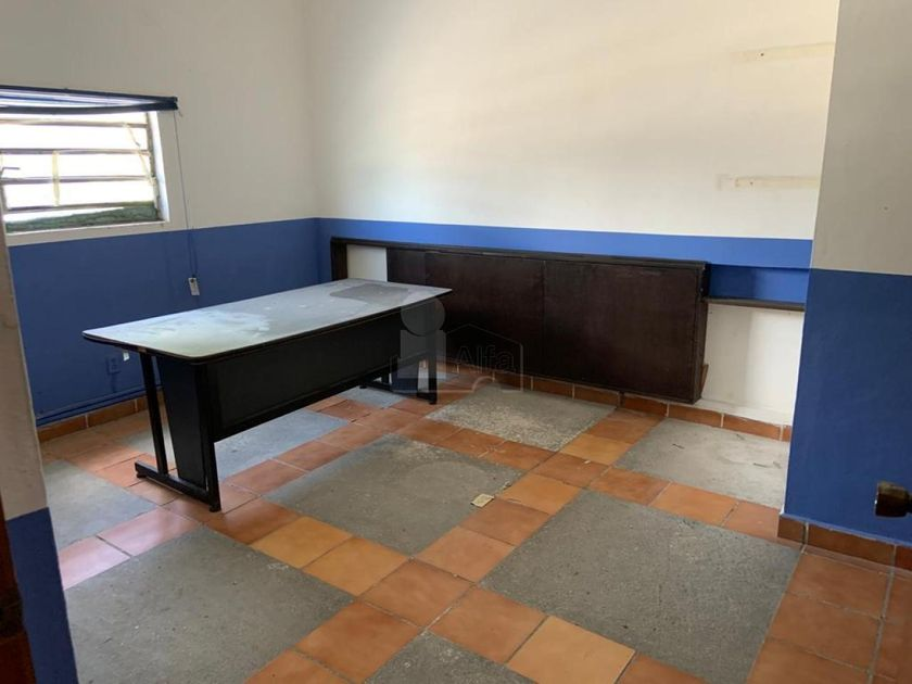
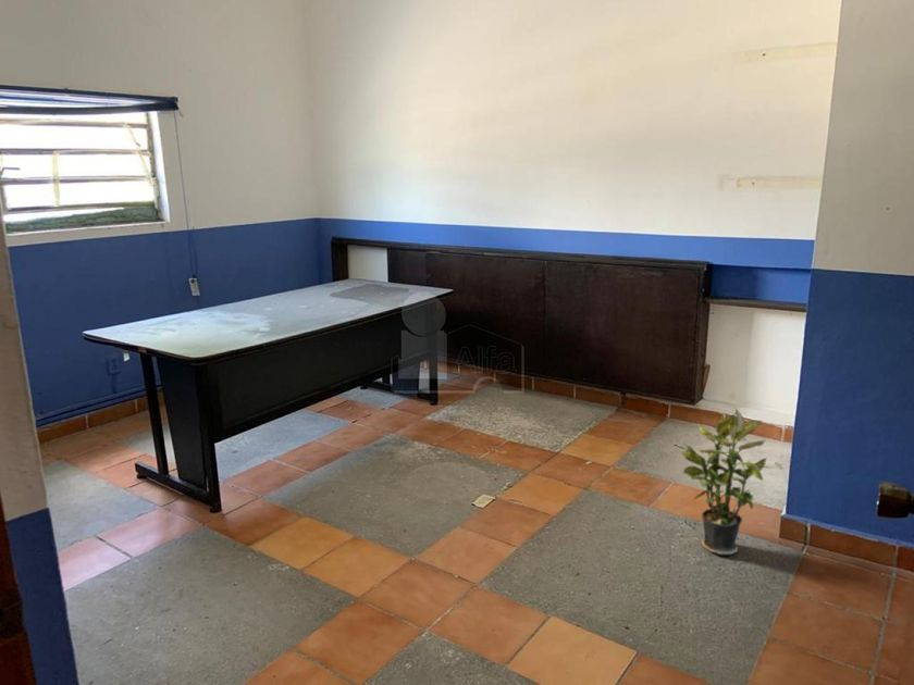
+ potted plant [680,408,767,556]
